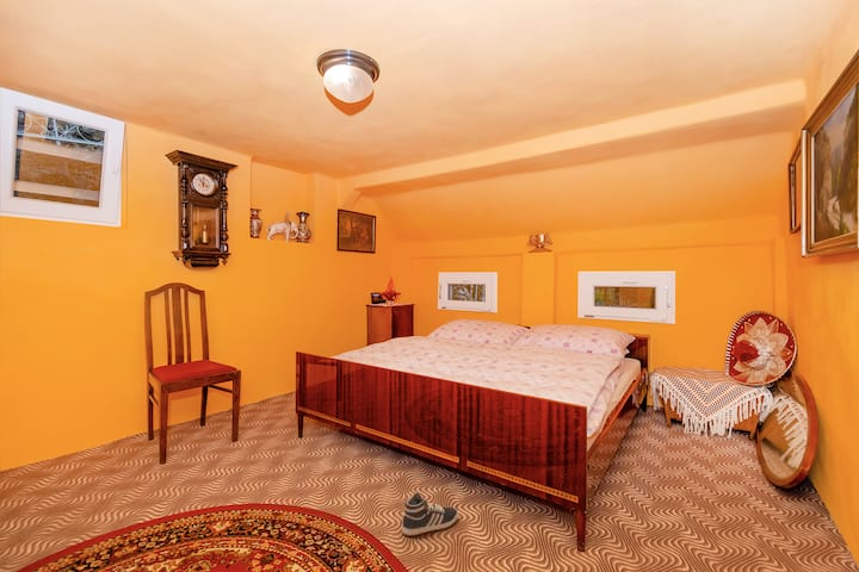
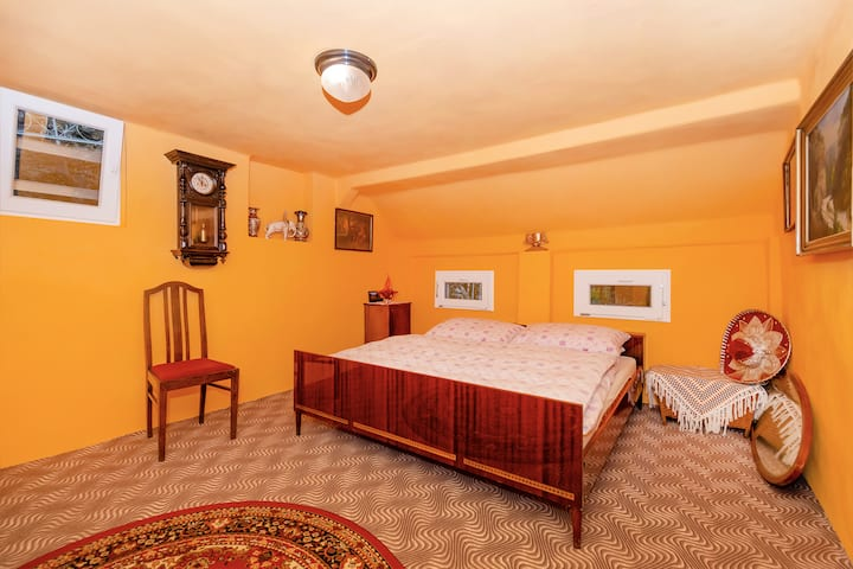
- sneaker [401,491,459,537]
